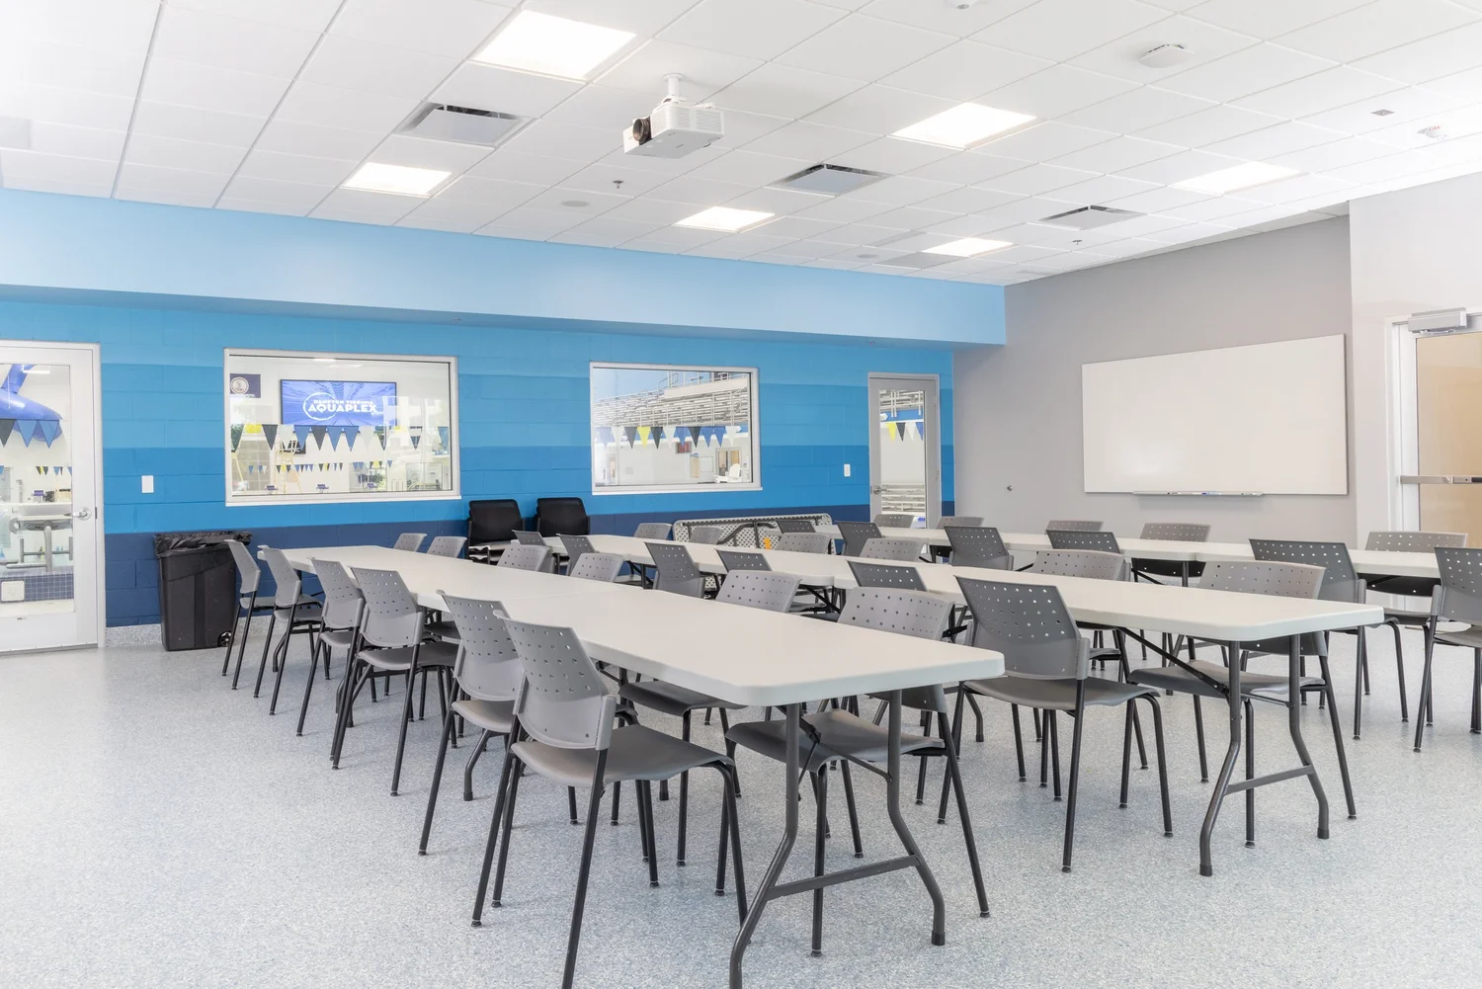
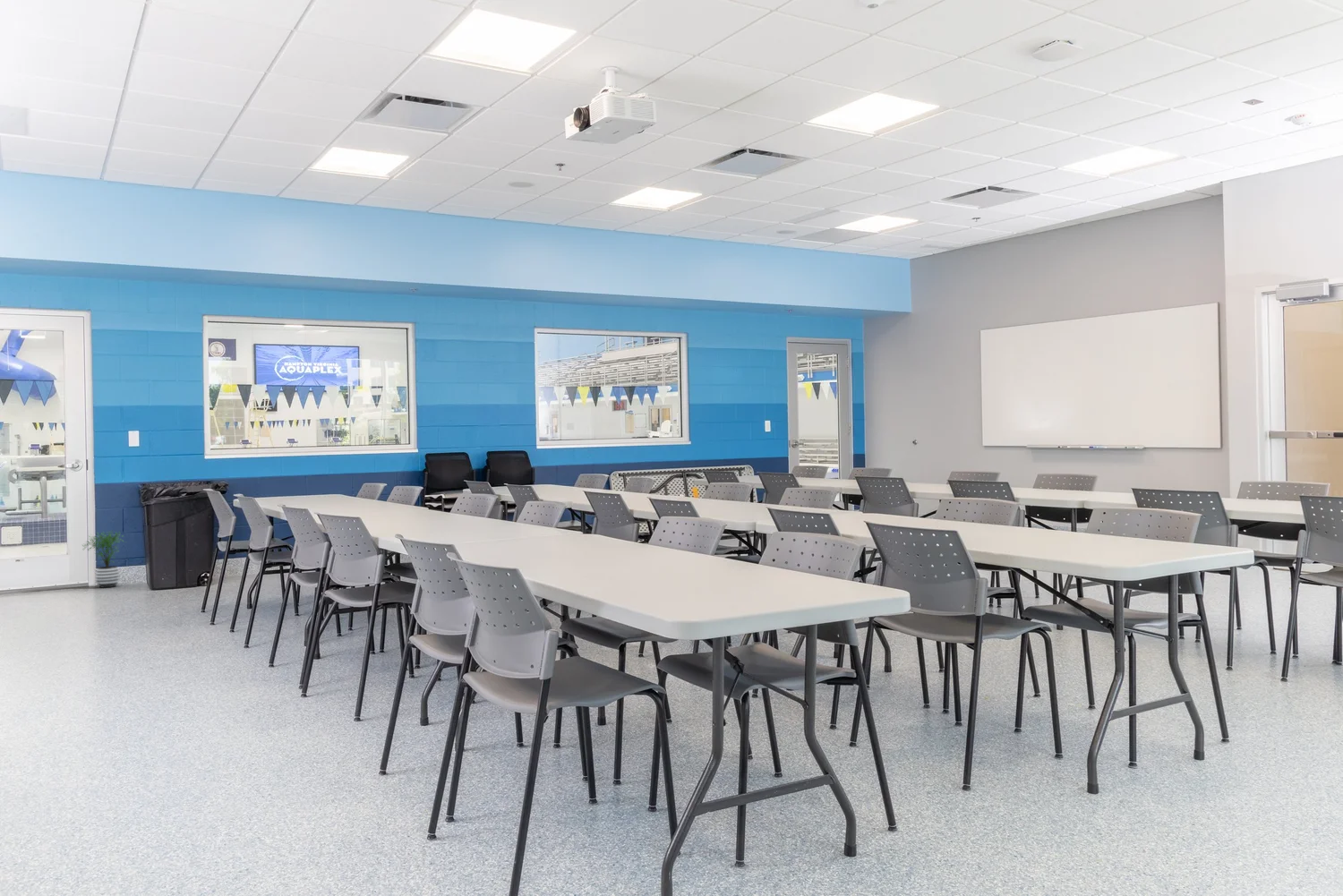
+ potted plant [81,530,126,589]
